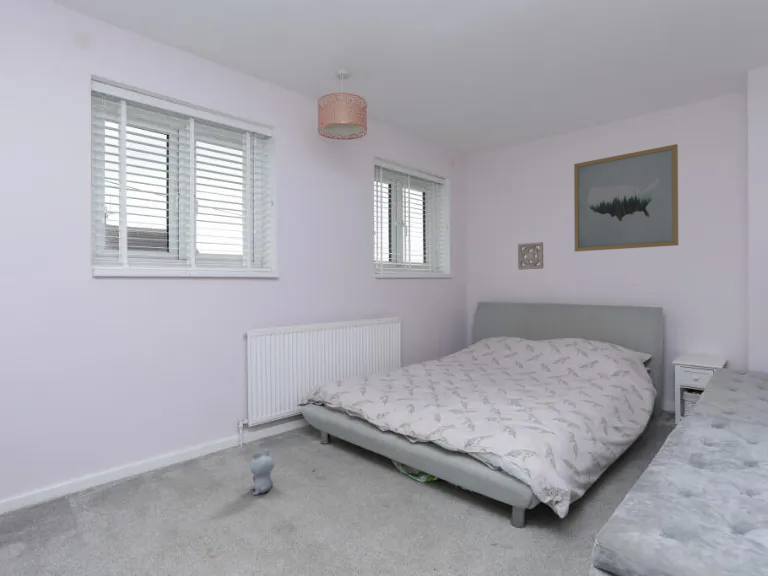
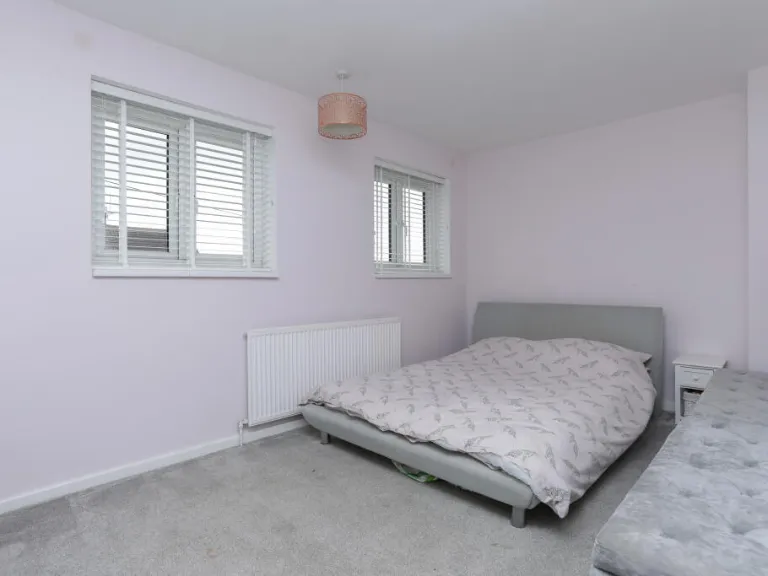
- wall art [573,143,679,253]
- wall ornament [517,241,544,271]
- plush toy [249,448,275,496]
